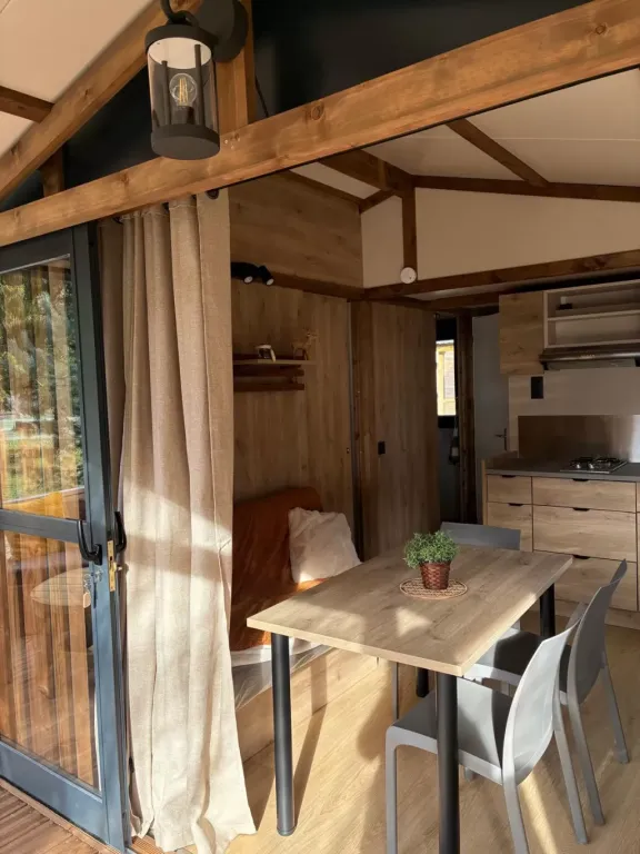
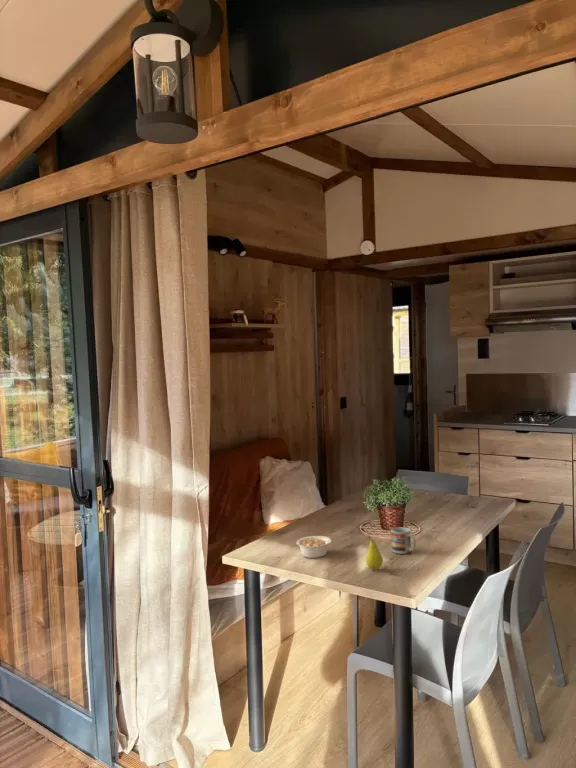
+ fruit [365,535,384,571]
+ cup [390,526,417,555]
+ legume [295,535,339,559]
